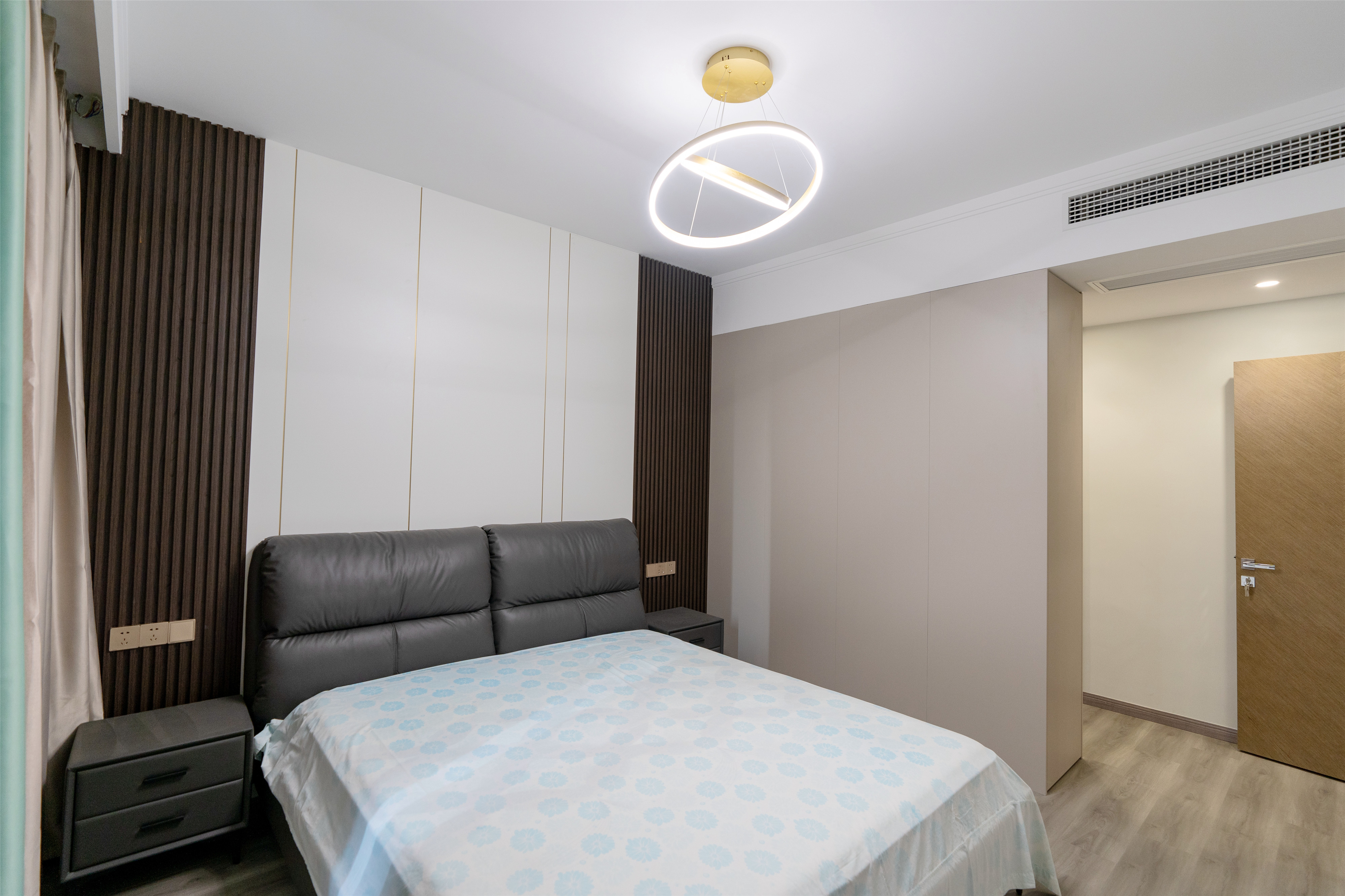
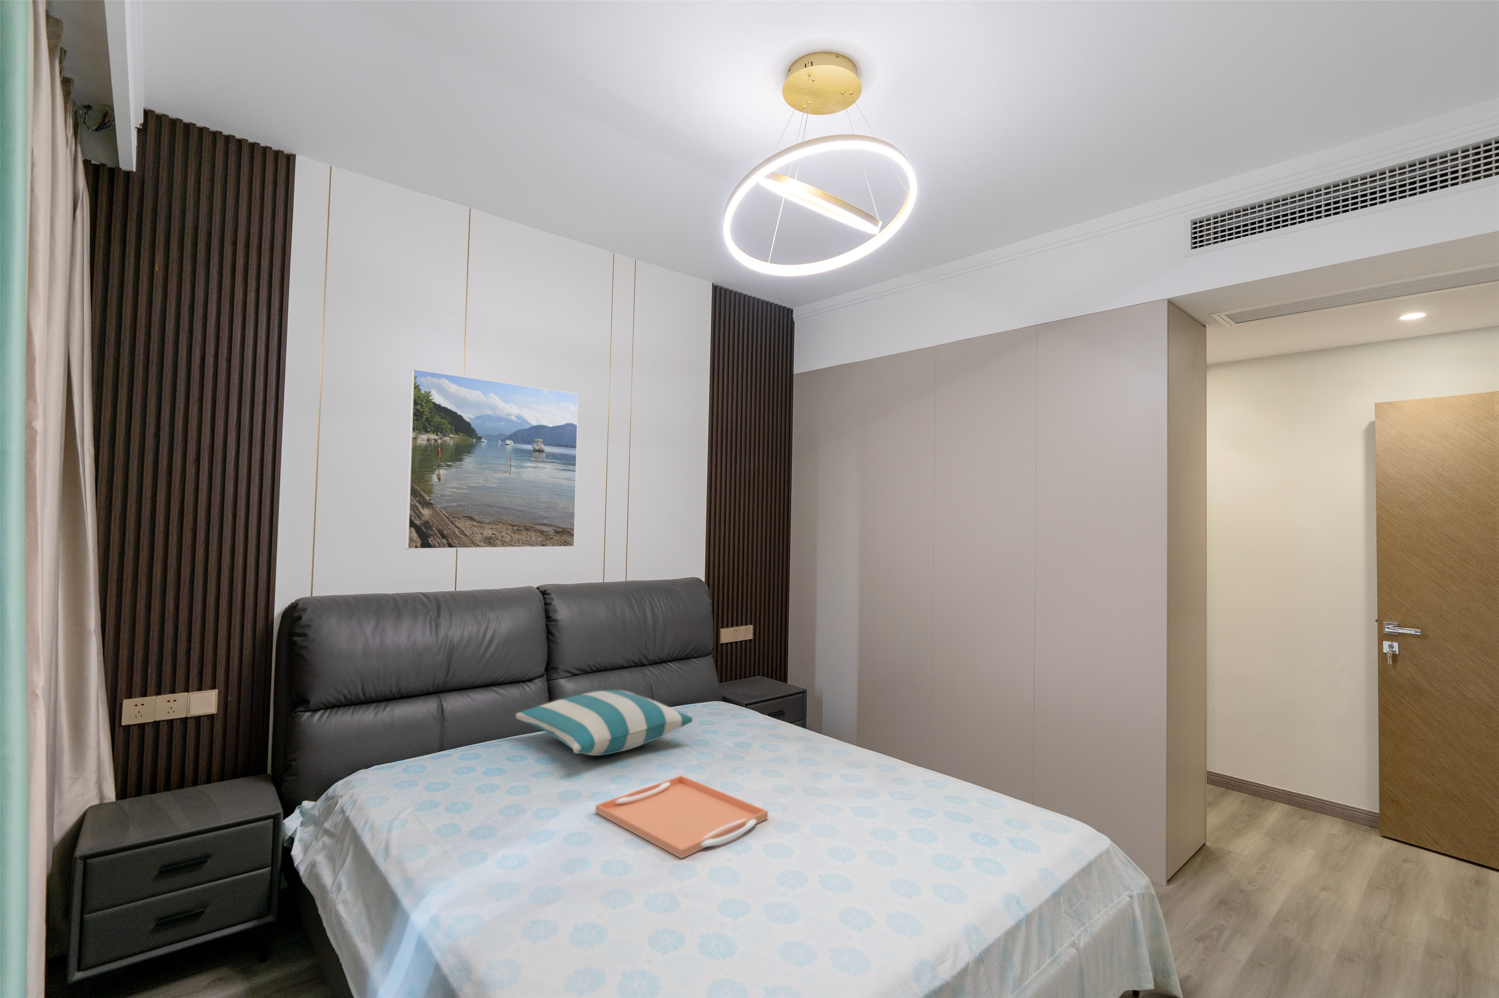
+ serving tray [595,775,768,859]
+ pillow [515,689,693,756]
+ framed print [405,369,580,549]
